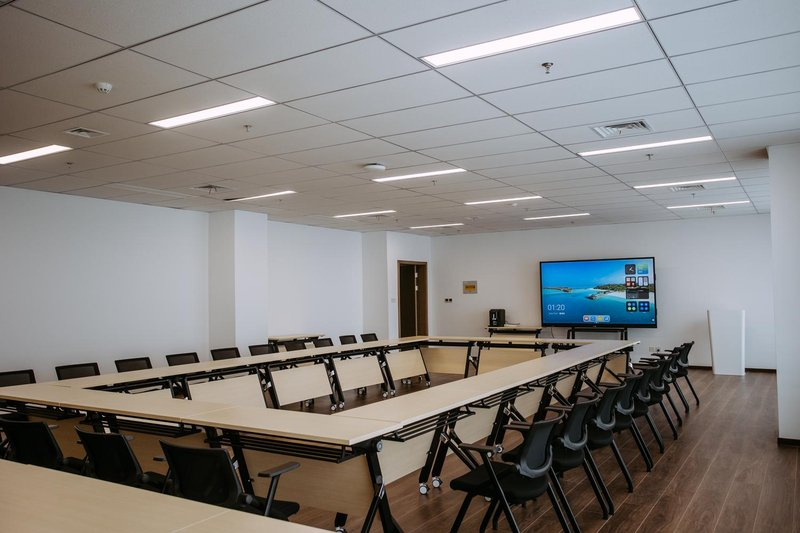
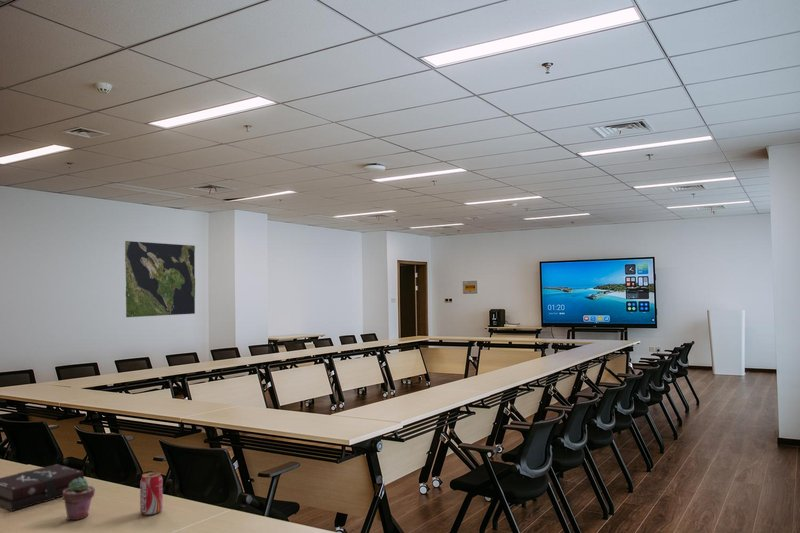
+ beverage can [139,471,164,516]
+ world map [124,240,196,318]
+ potted succulent [62,477,96,521]
+ hardback book [0,463,85,512]
